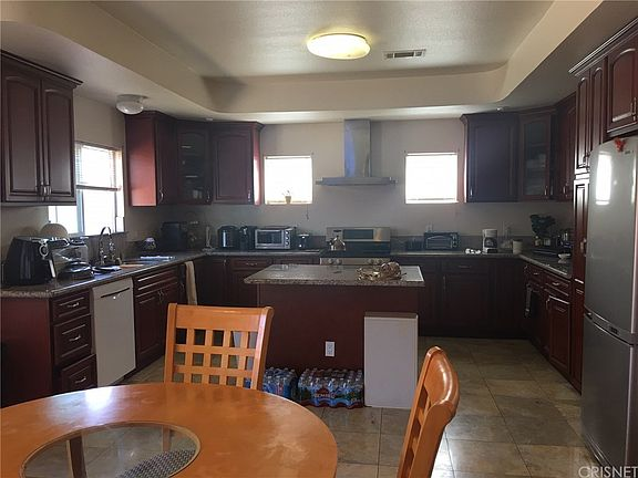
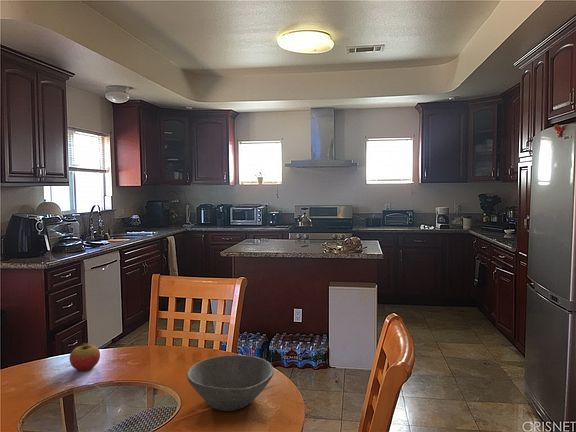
+ bowl [186,354,275,412]
+ fruit [69,342,101,372]
